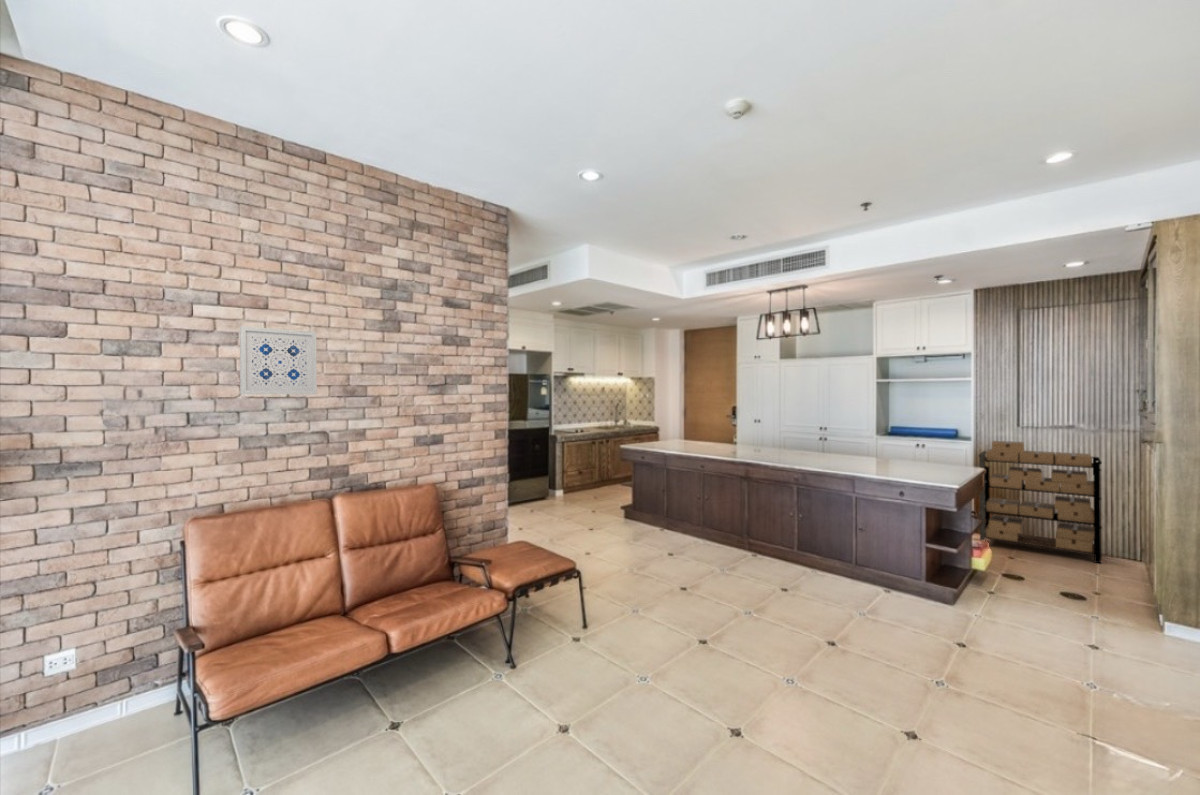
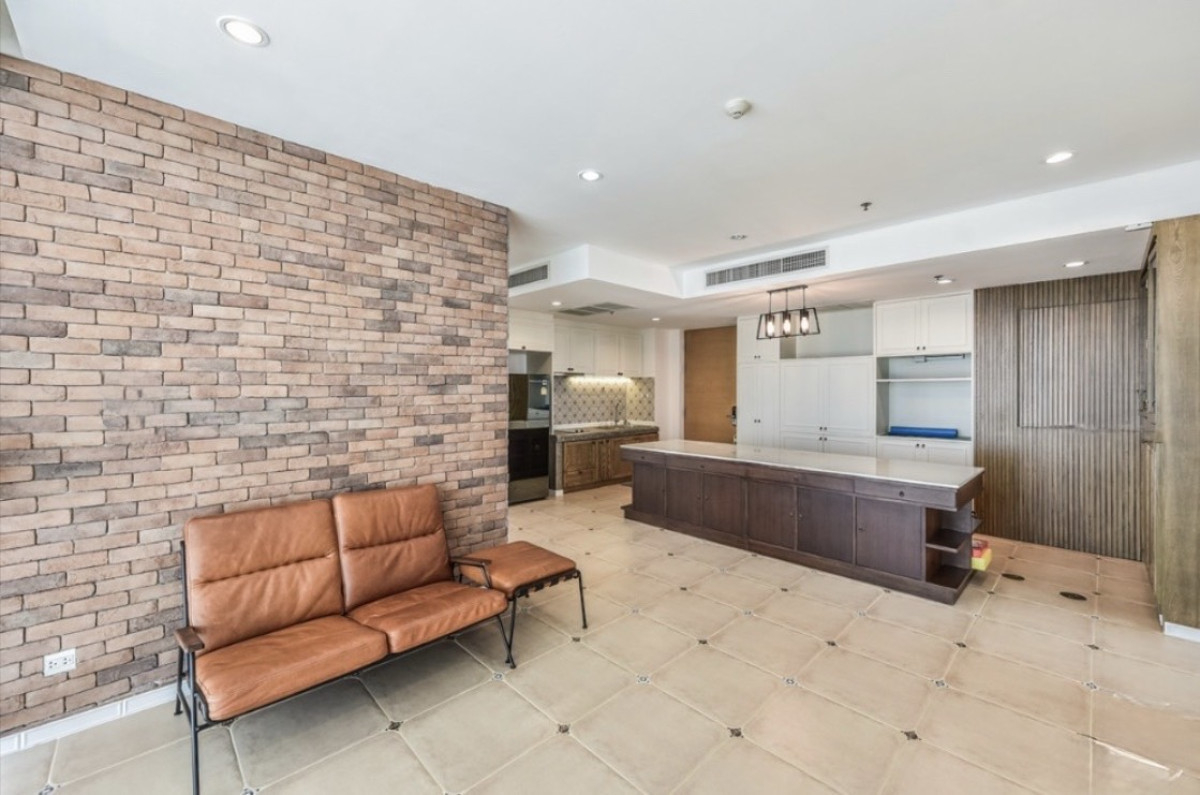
- shelving unit [977,440,1103,565]
- wall art [239,325,318,395]
